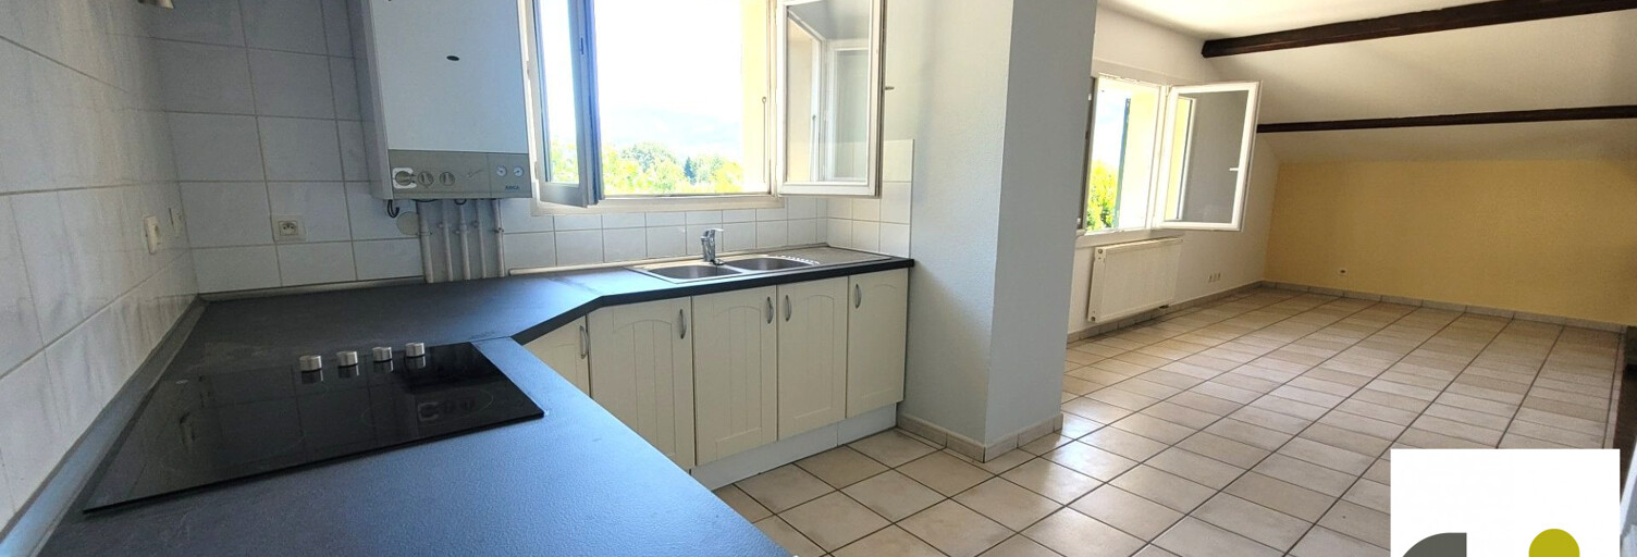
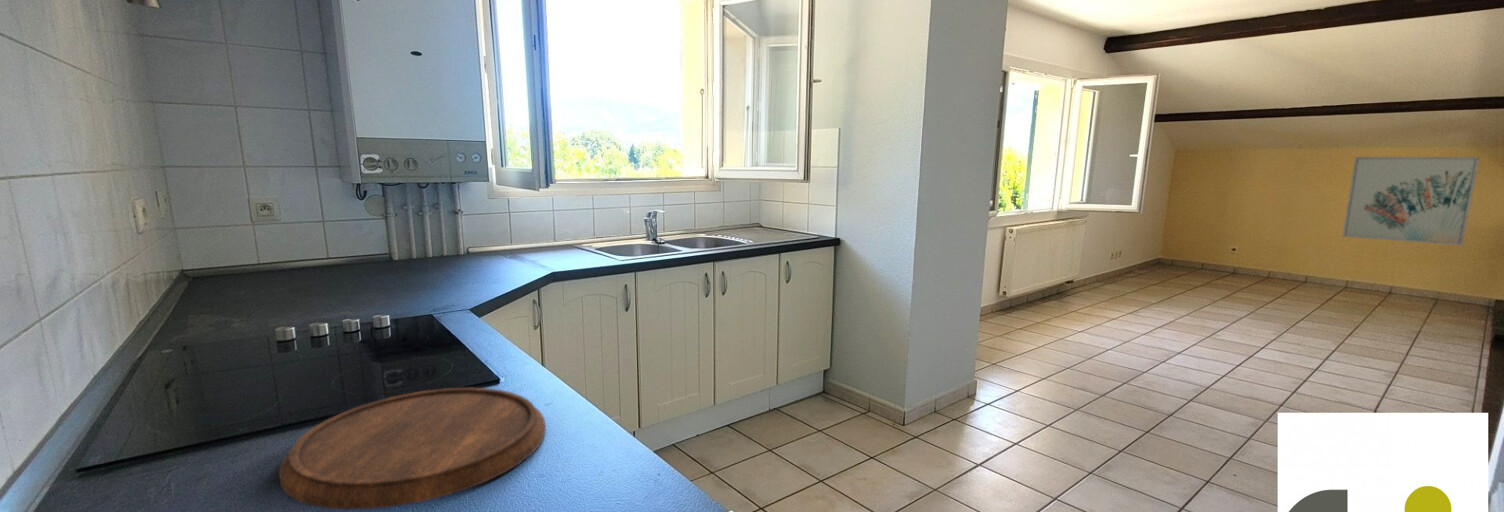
+ wall art [1341,156,1480,246]
+ cutting board [278,387,547,511]
